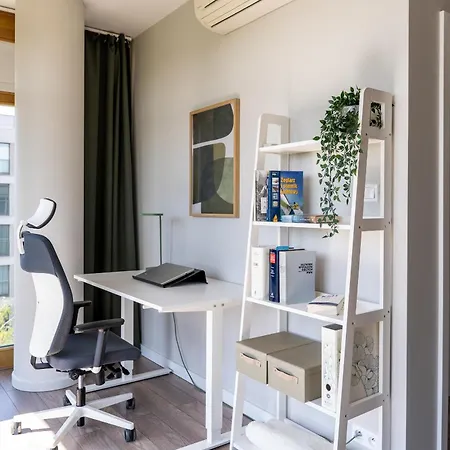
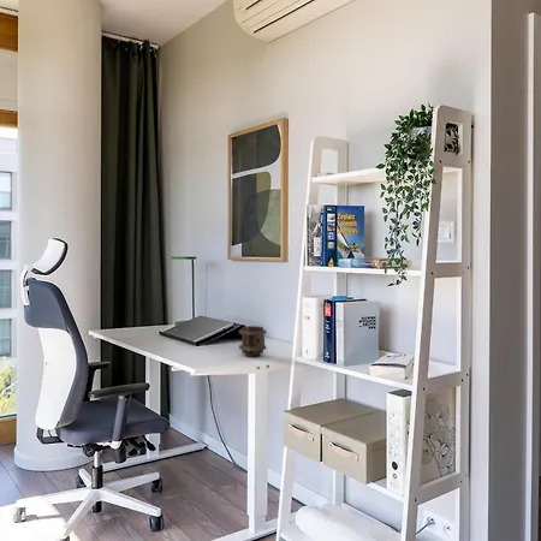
+ mug [238,325,267,358]
